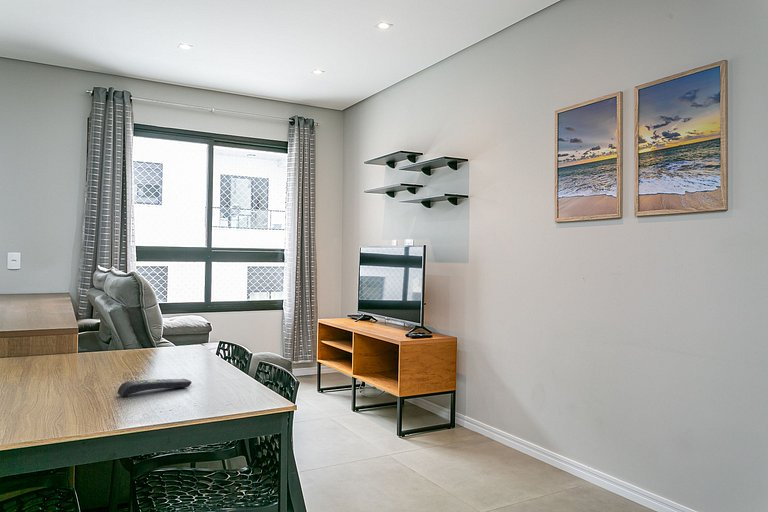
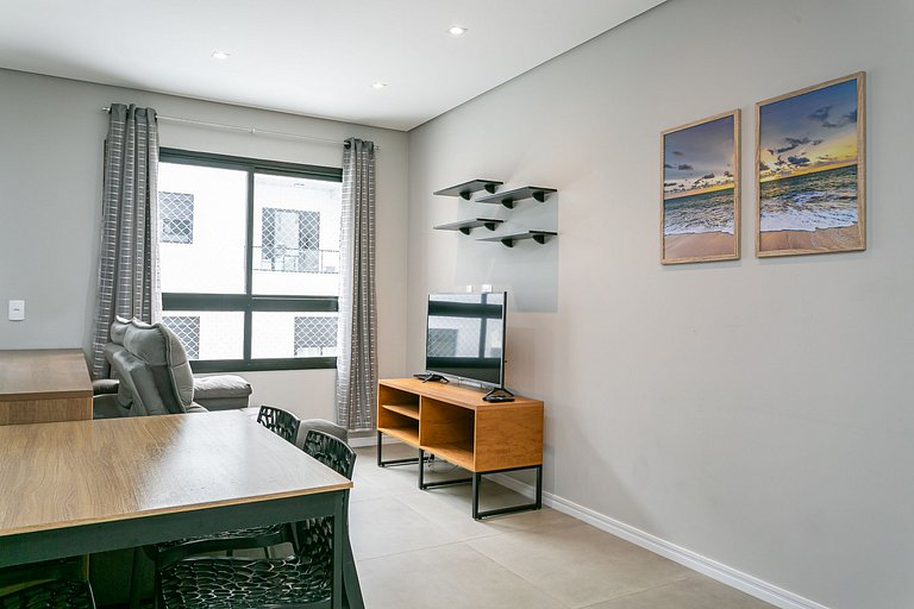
- remote control [116,378,193,397]
